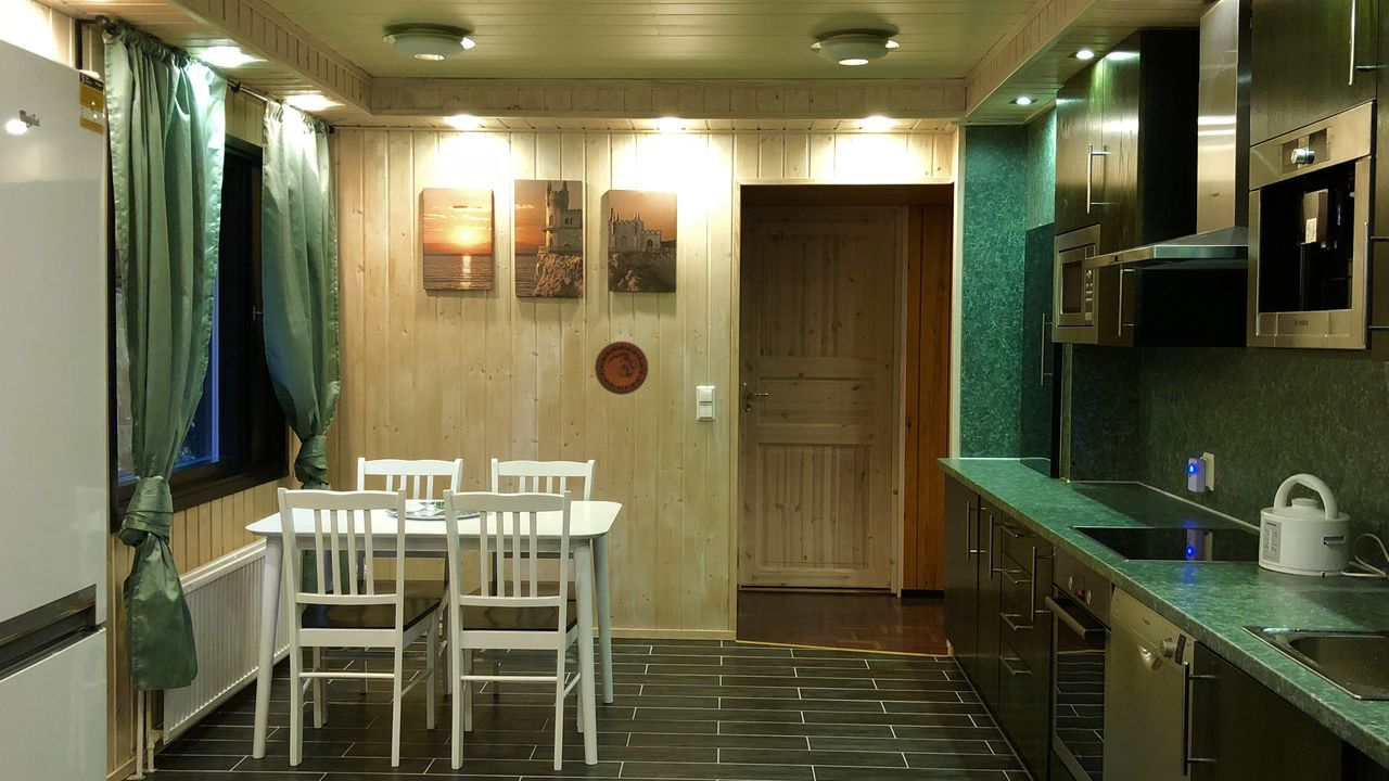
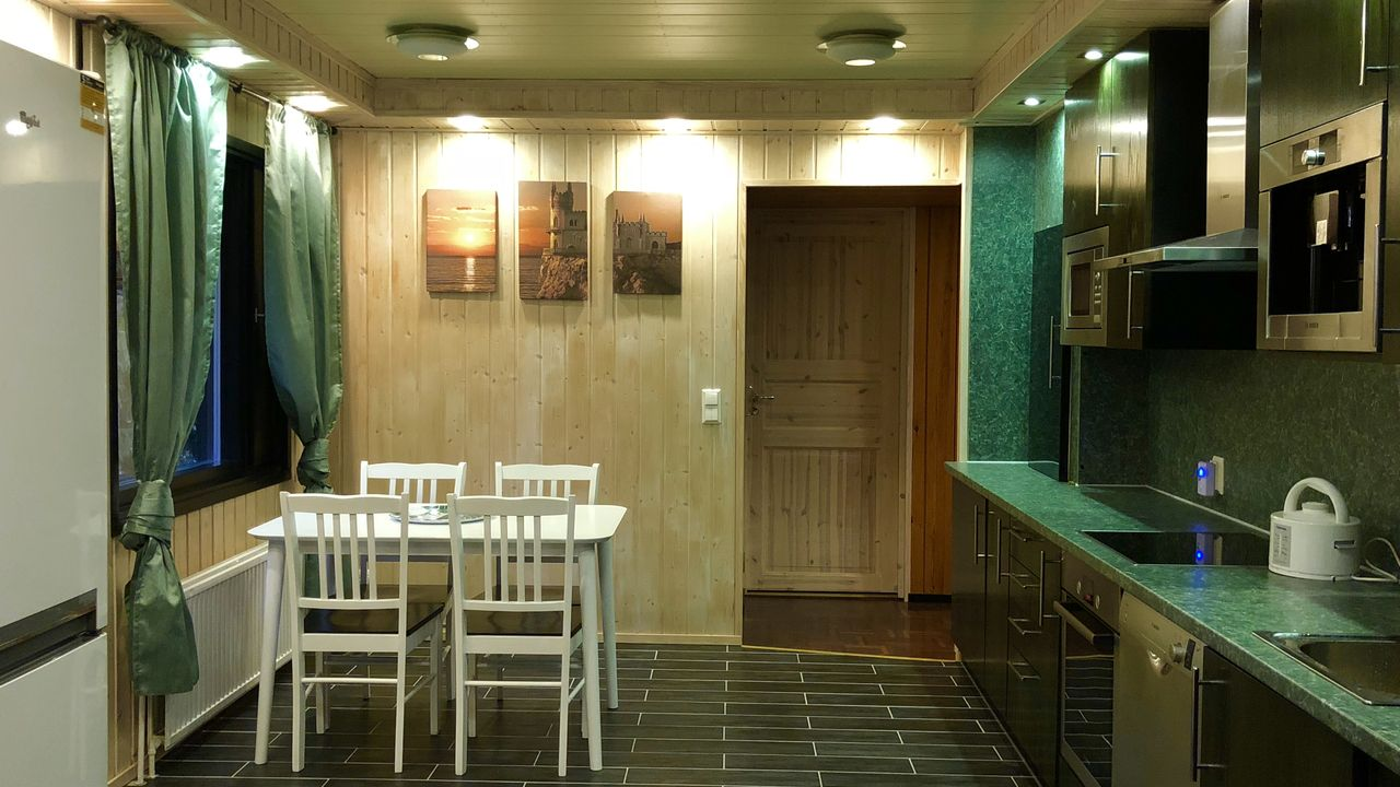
- decorative plate [594,341,649,396]
